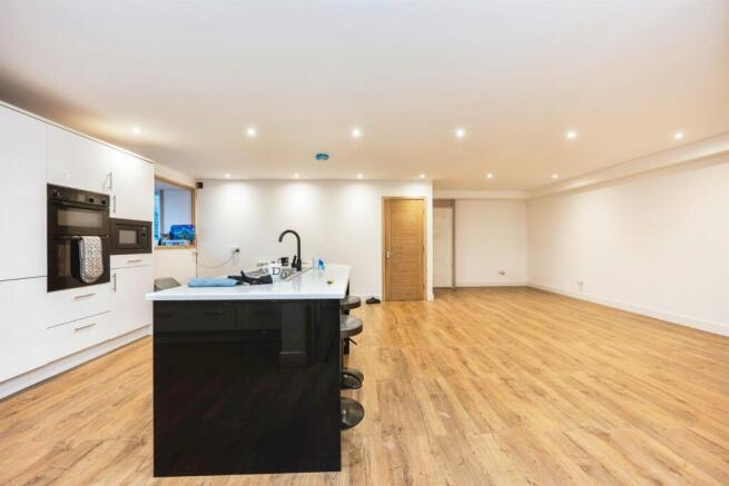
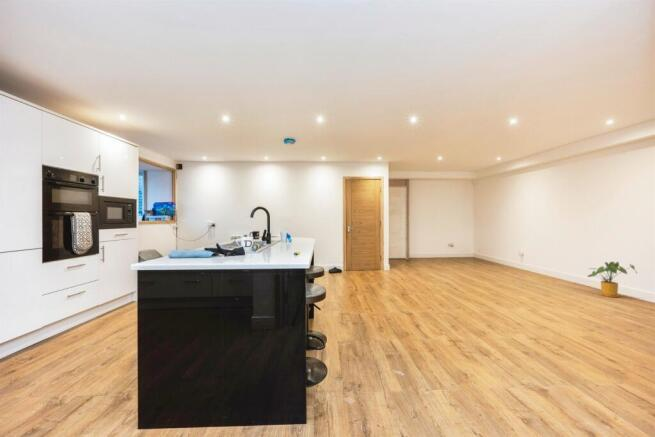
+ house plant [586,261,638,298]
